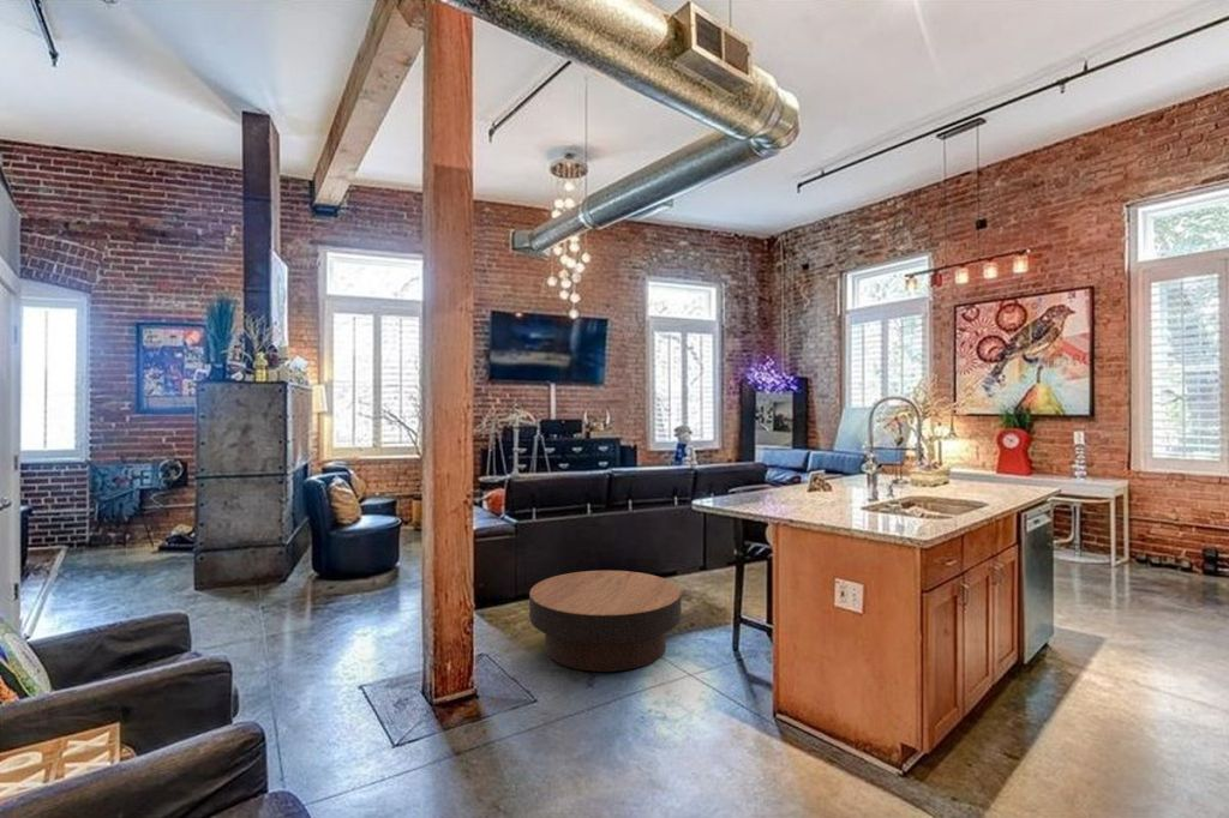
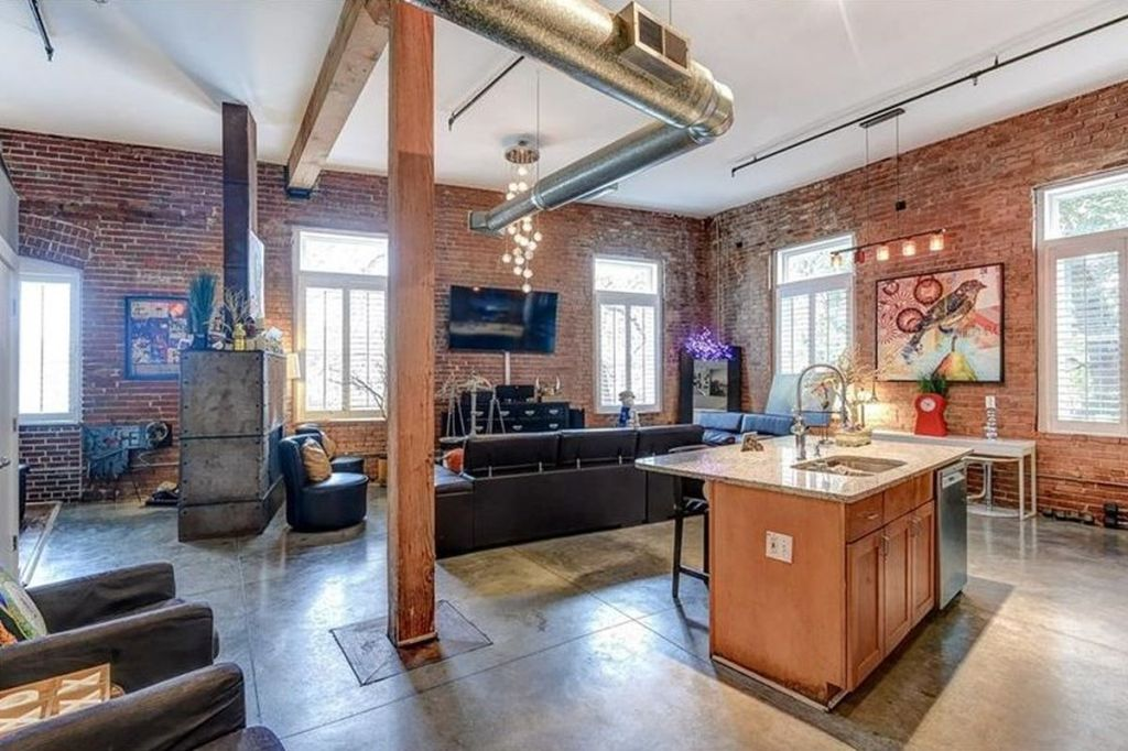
- coffee table [528,570,683,673]
